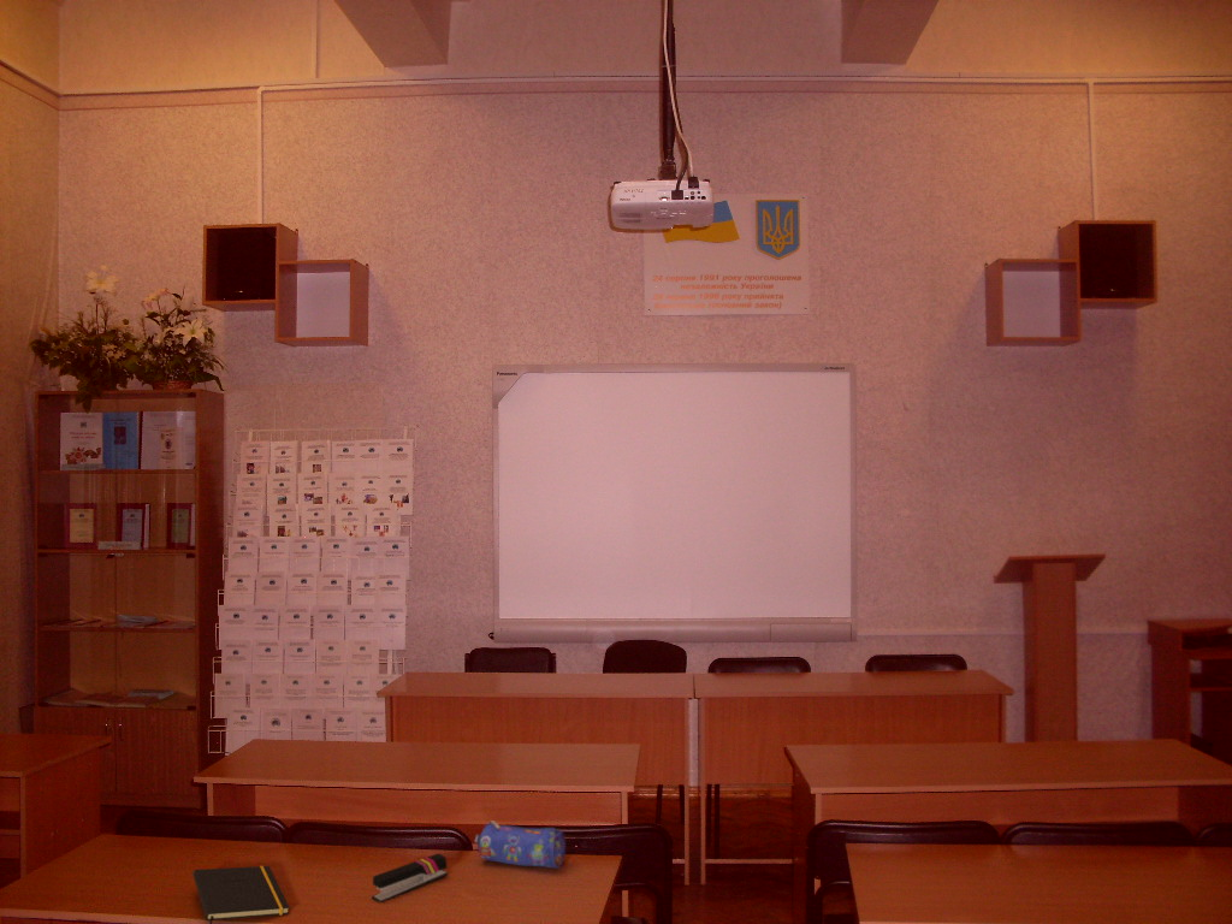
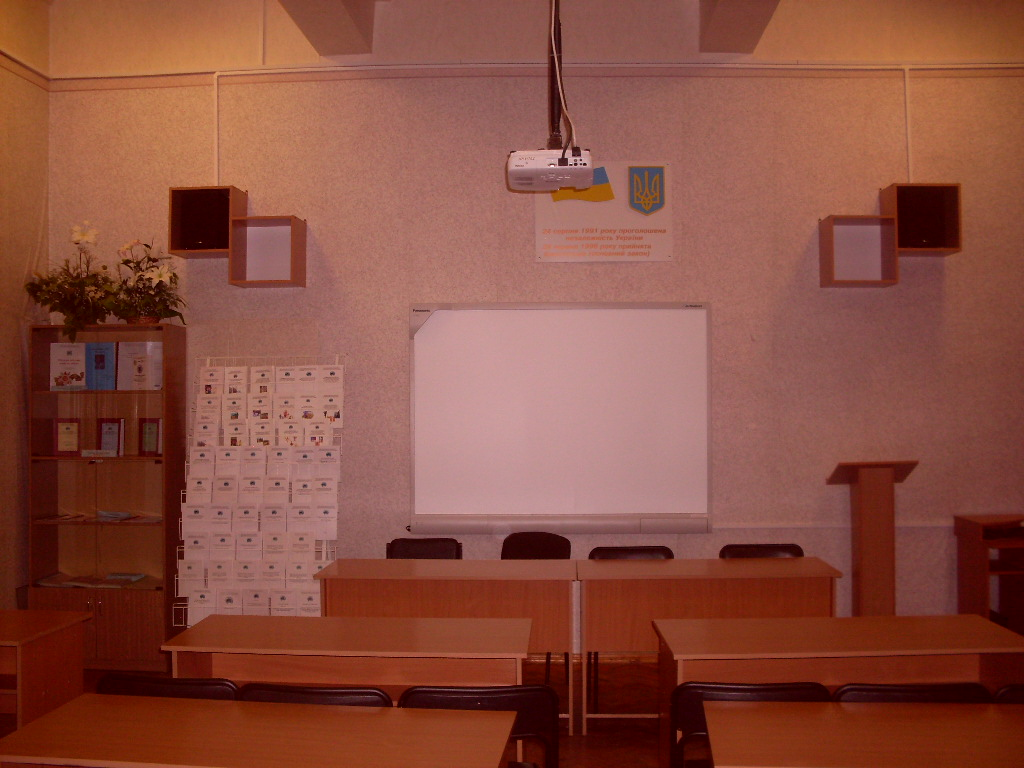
- pencil case [473,819,567,870]
- notepad [192,865,291,924]
- stapler [371,853,449,904]
